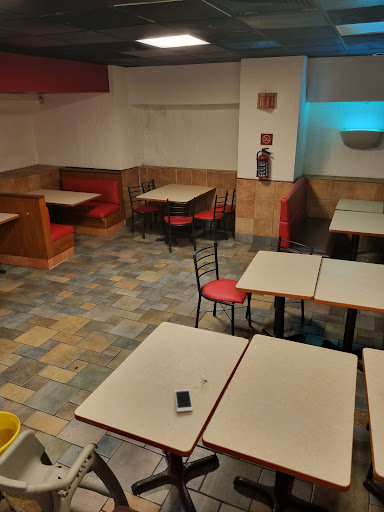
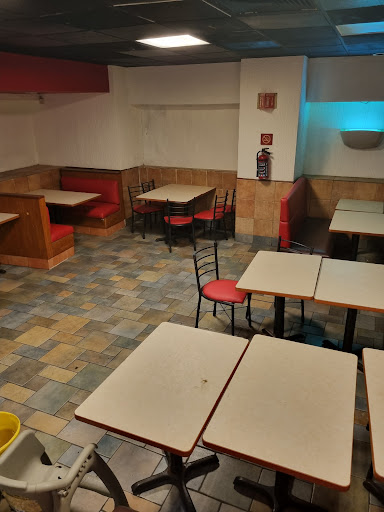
- cell phone [174,388,194,413]
